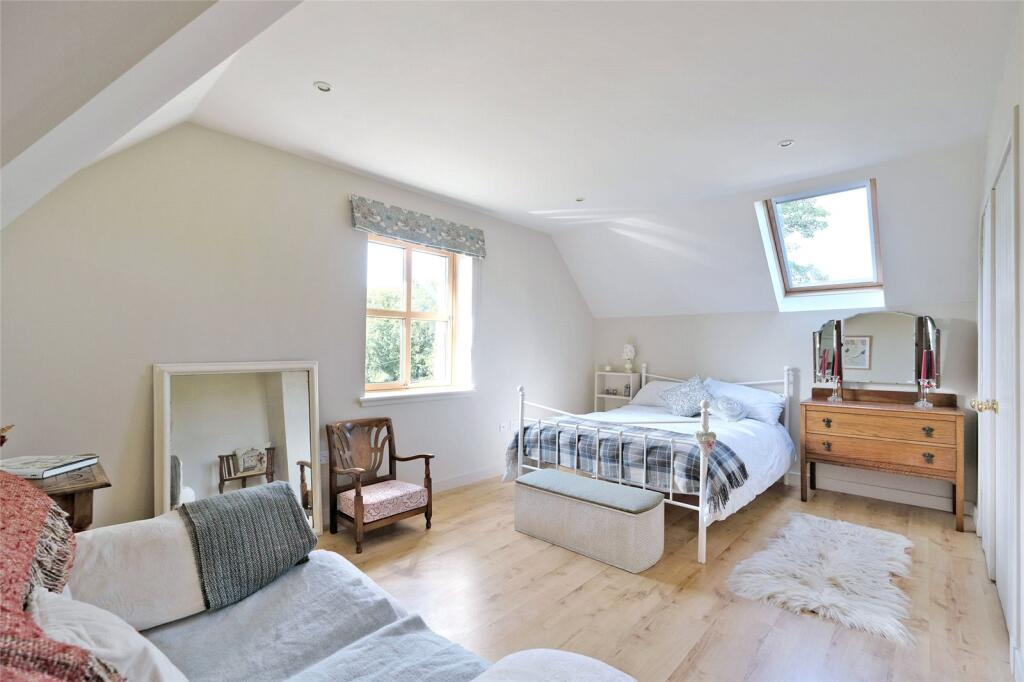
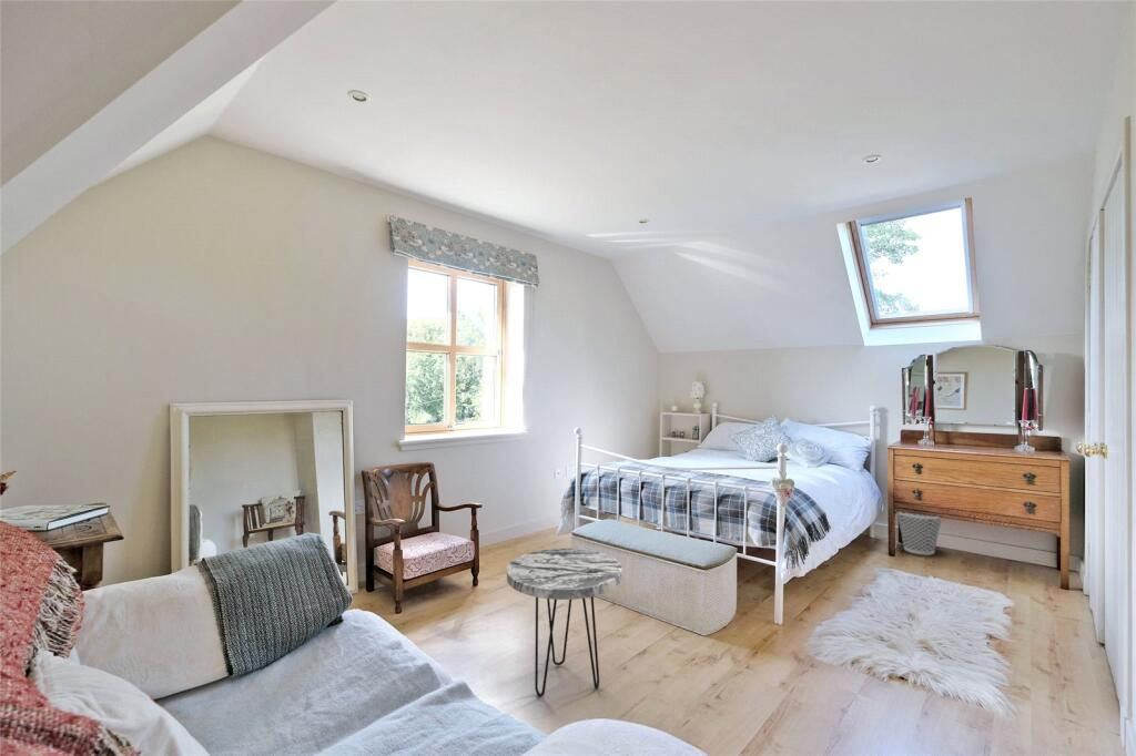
+ wastebasket [896,511,943,555]
+ side table [506,548,623,697]
